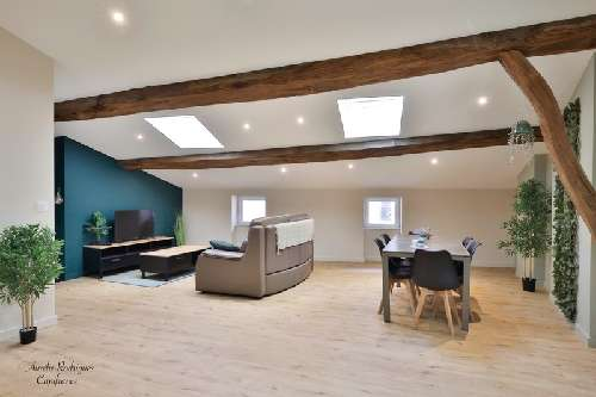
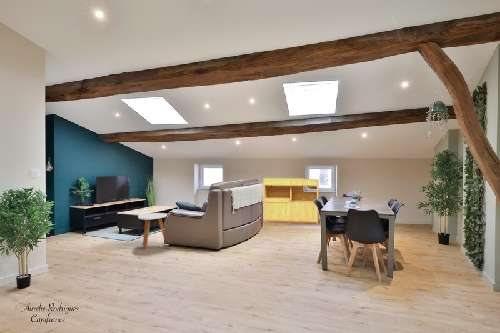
+ bookcase [262,177,320,225]
+ side table [137,212,168,250]
